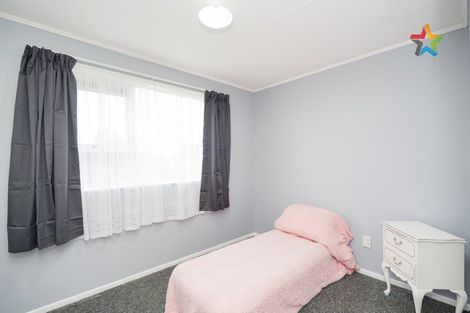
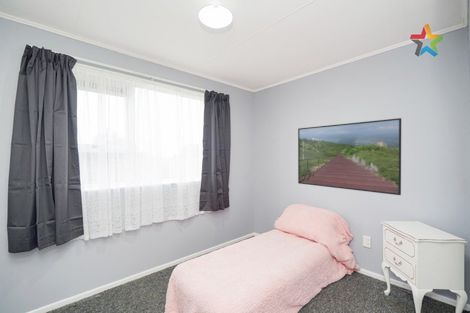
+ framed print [297,117,402,196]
